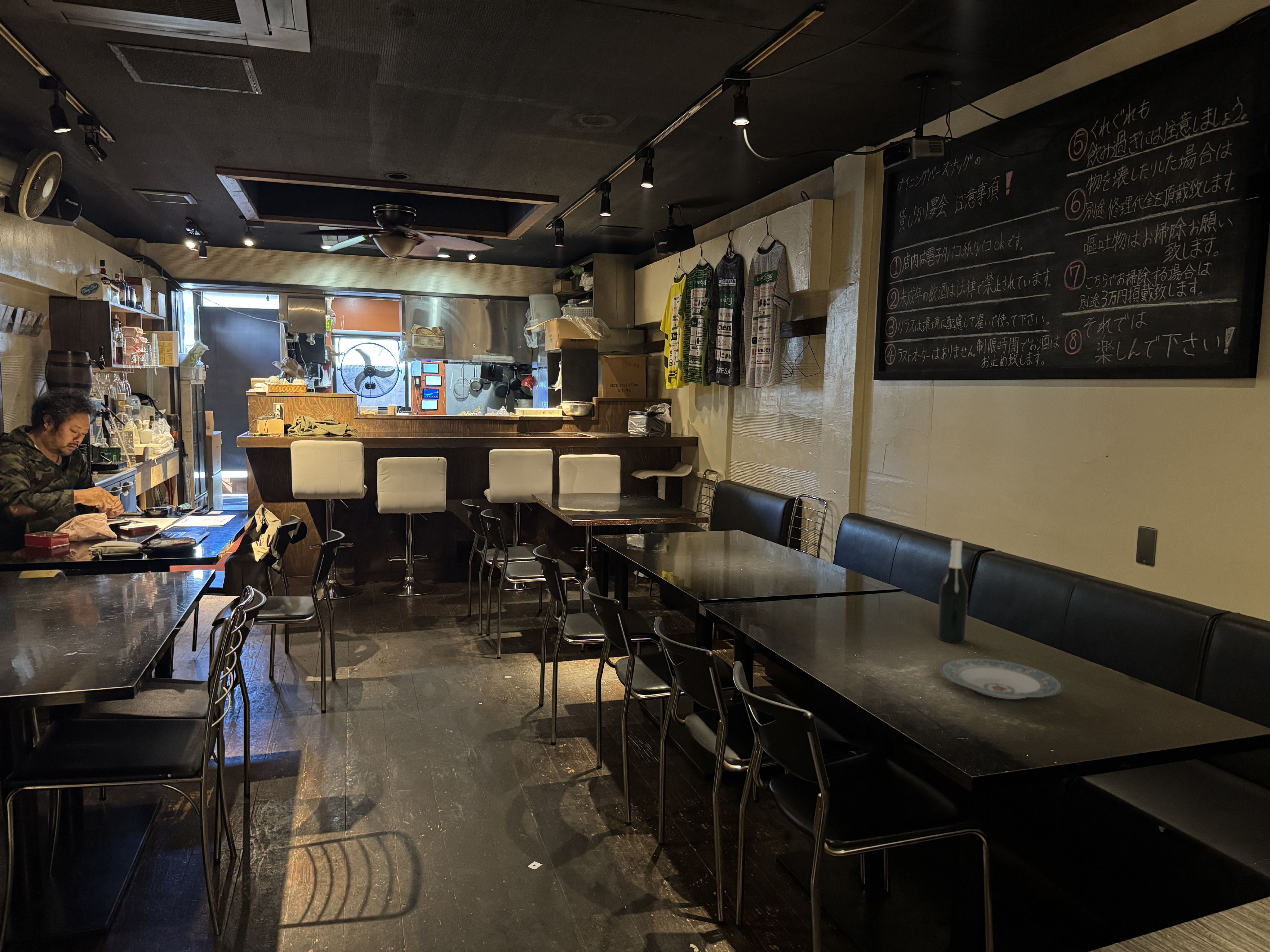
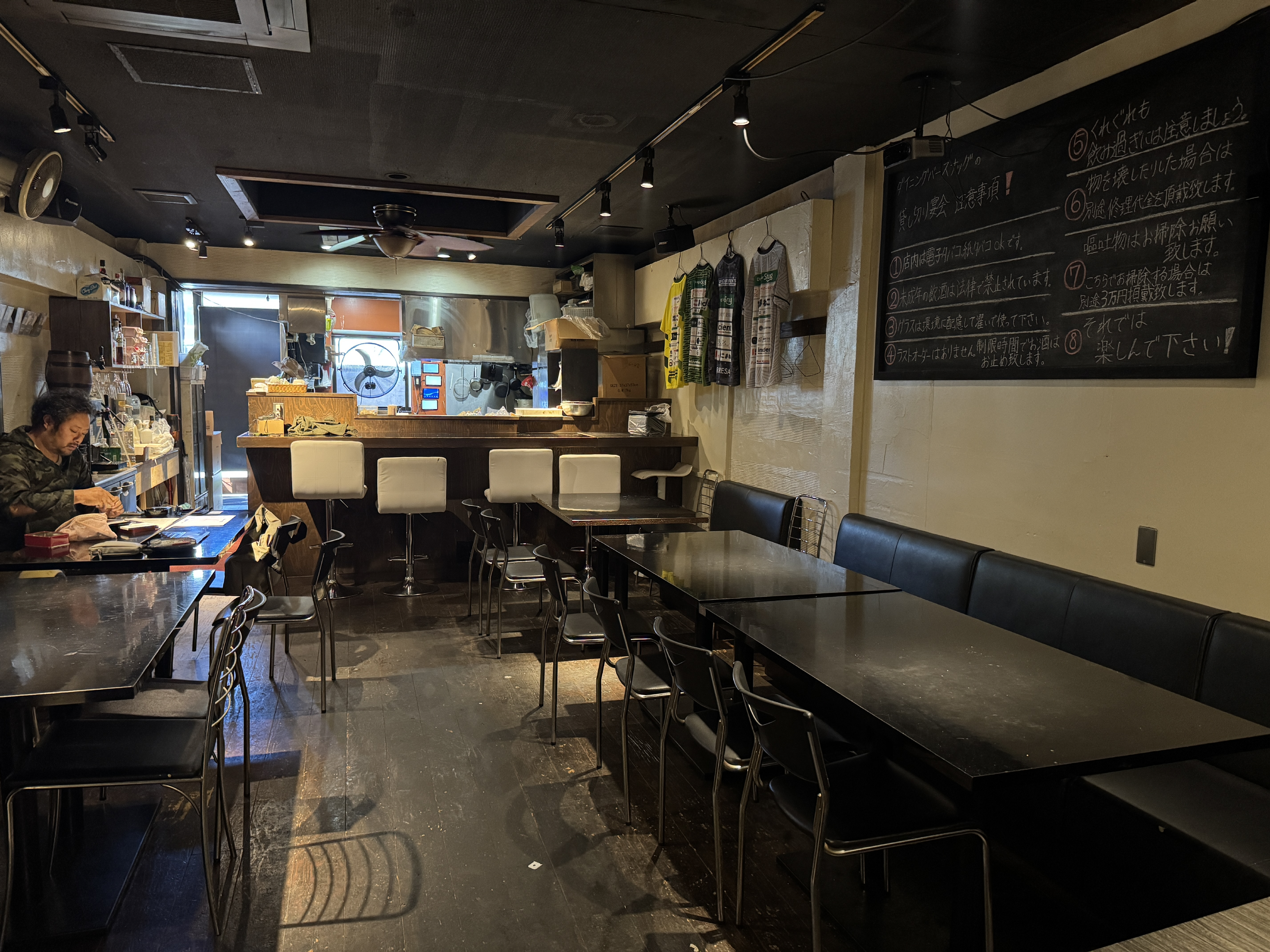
- plate [940,658,1063,699]
- wine bottle [937,538,969,643]
